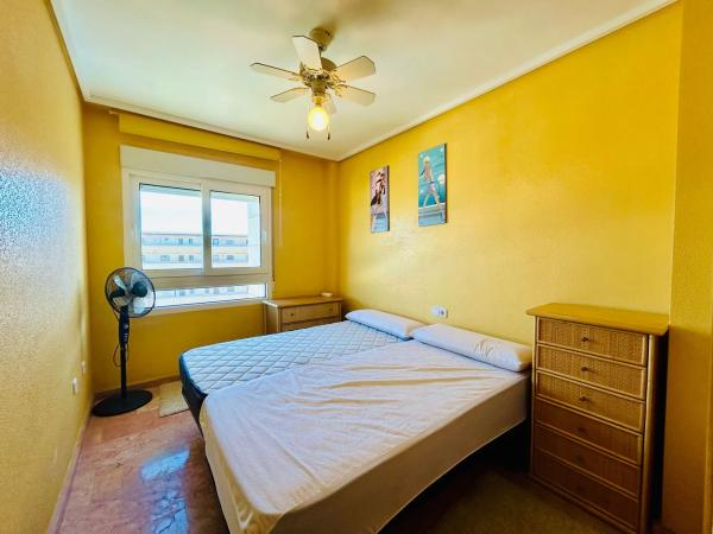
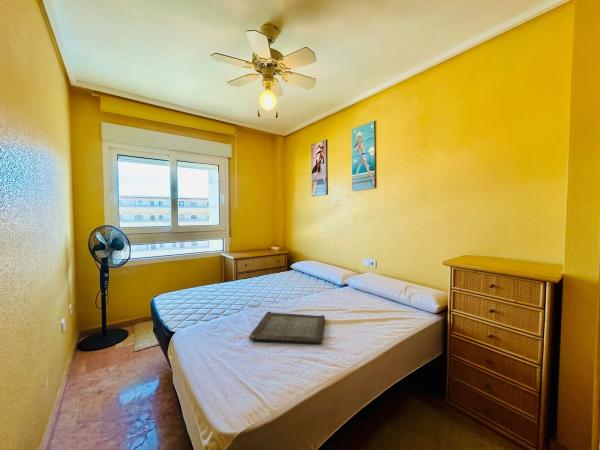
+ serving tray [248,311,326,344]
